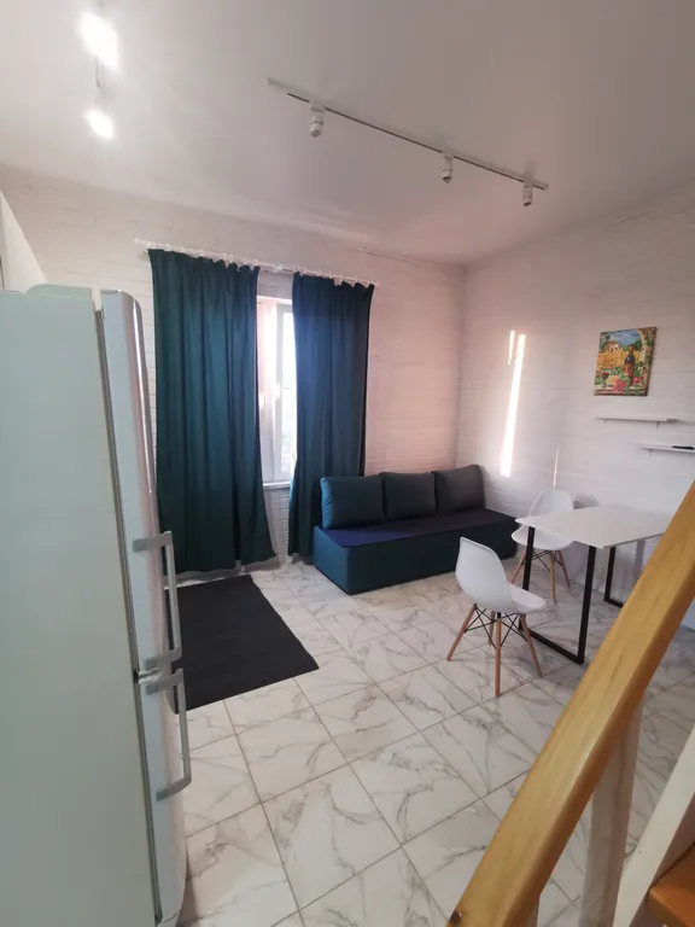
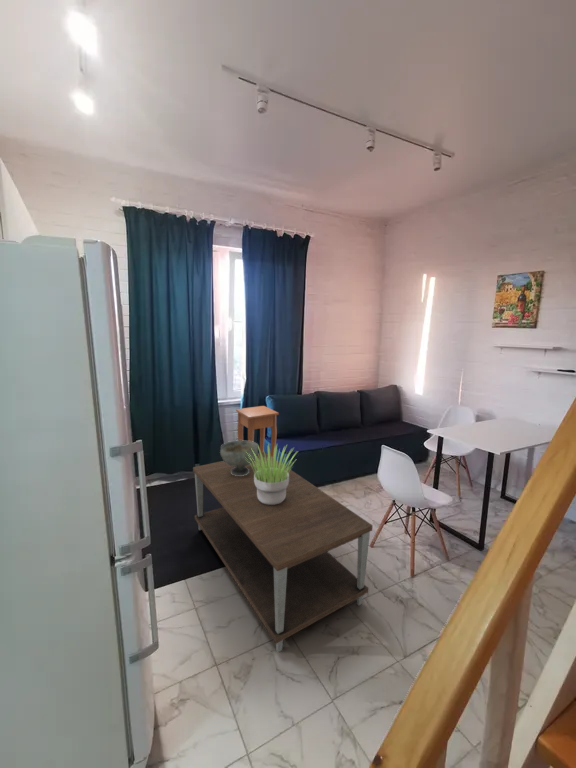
+ coffee table [192,451,374,653]
+ side table [235,405,280,457]
+ potted plant [245,444,298,505]
+ decorative bowl [219,440,259,476]
